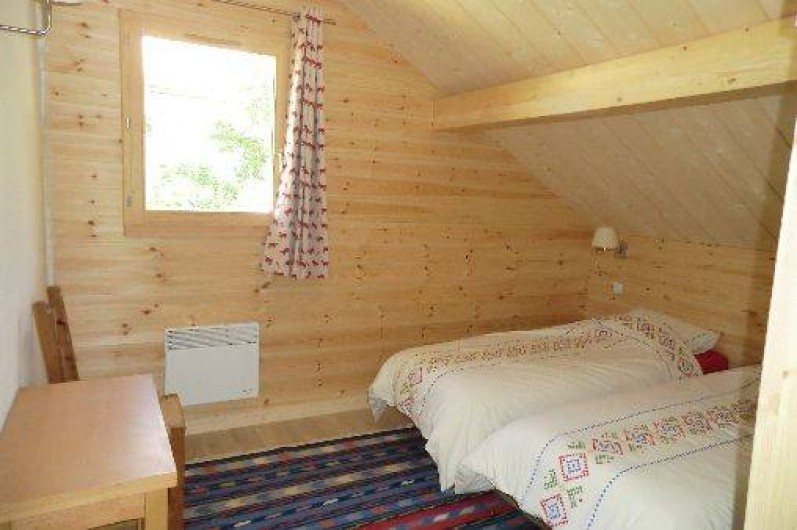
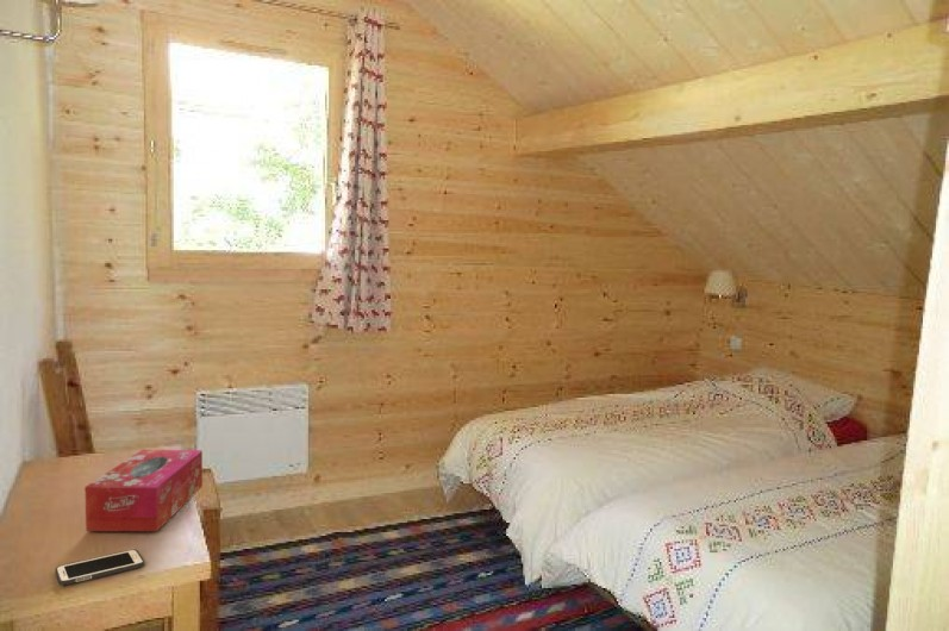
+ cell phone [54,548,145,586]
+ tissue box [85,449,204,532]
